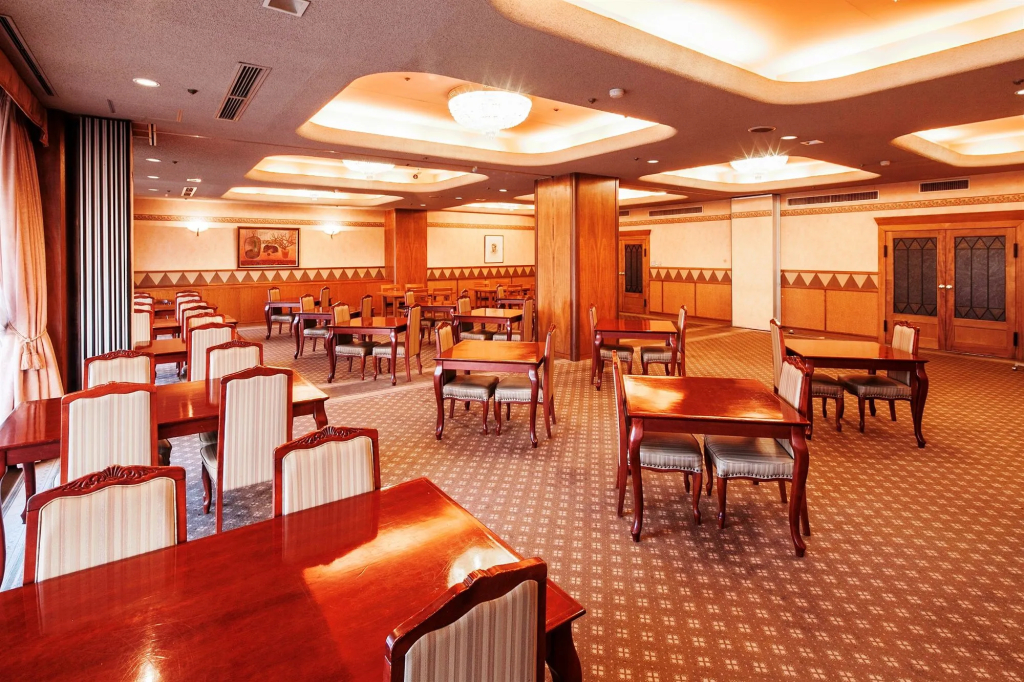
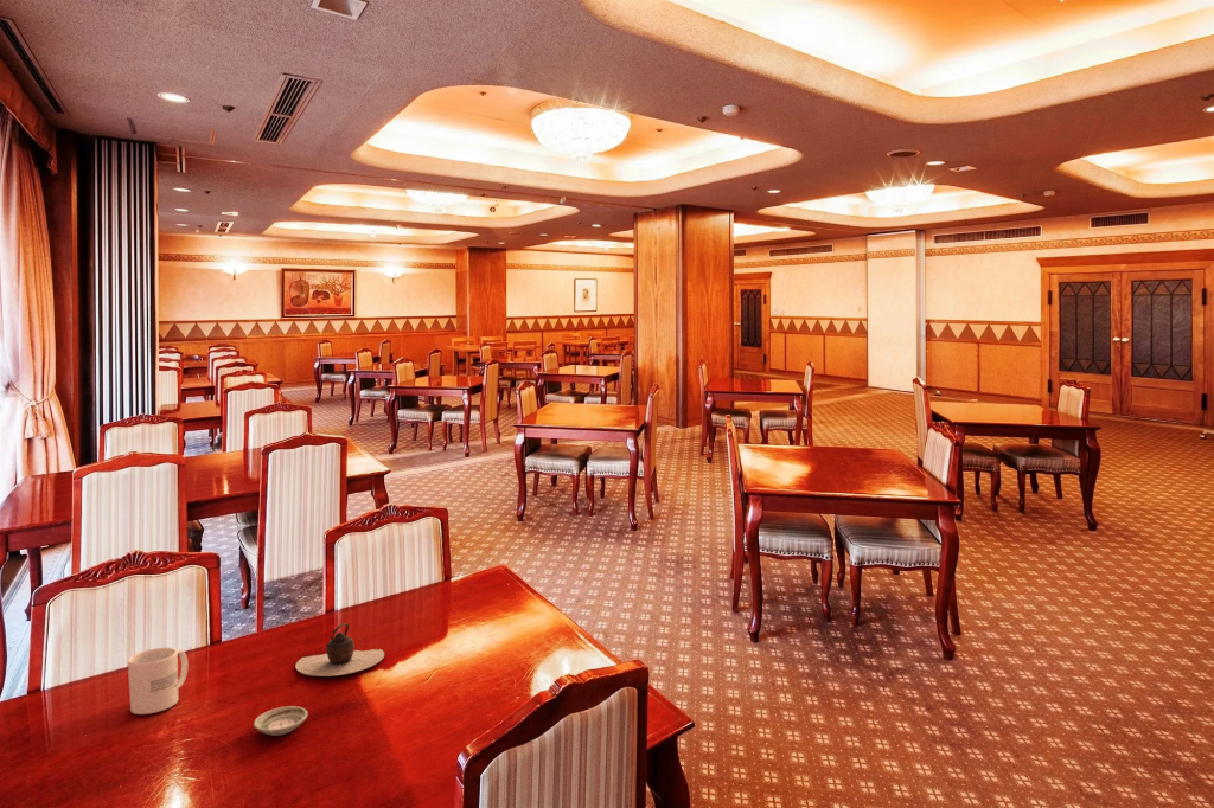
+ mug [127,647,190,716]
+ teapot [294,622,385,678]
+ saucer [253,705,308,737]
